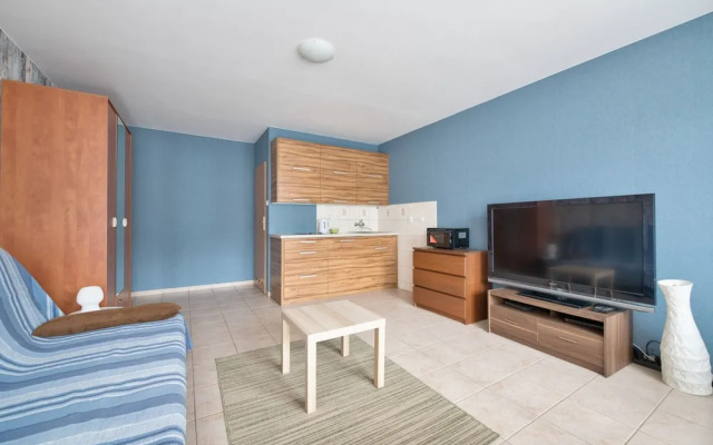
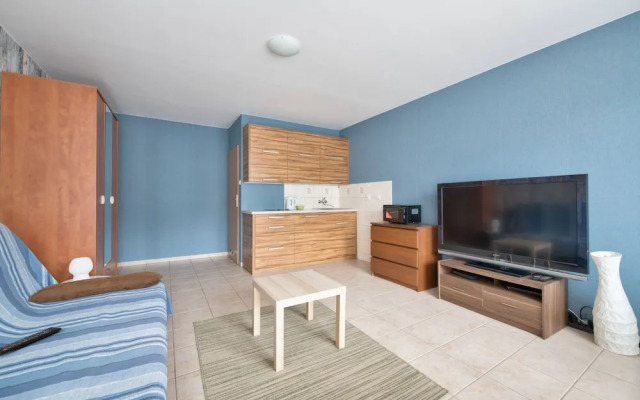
+ remote control [0,326,63,357]
